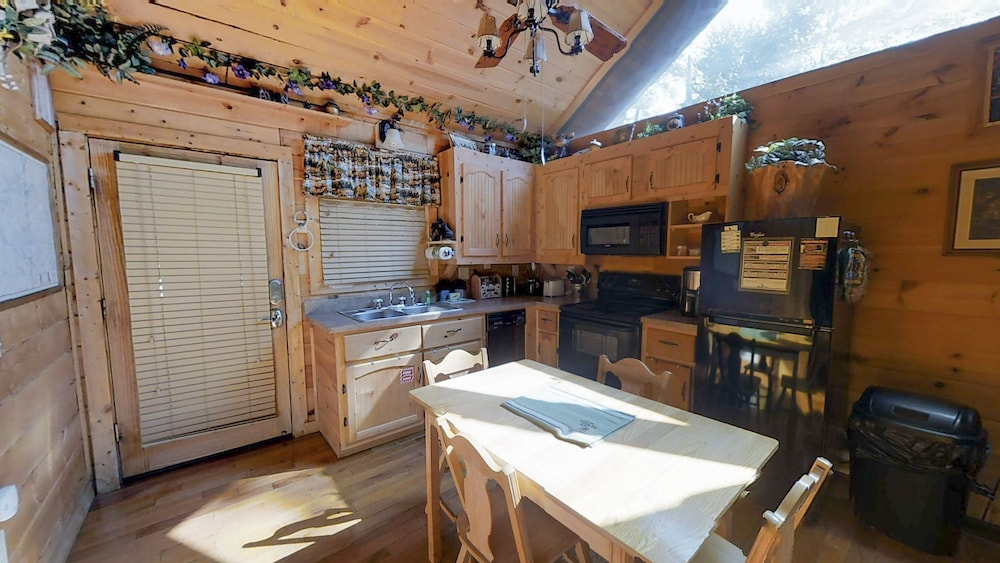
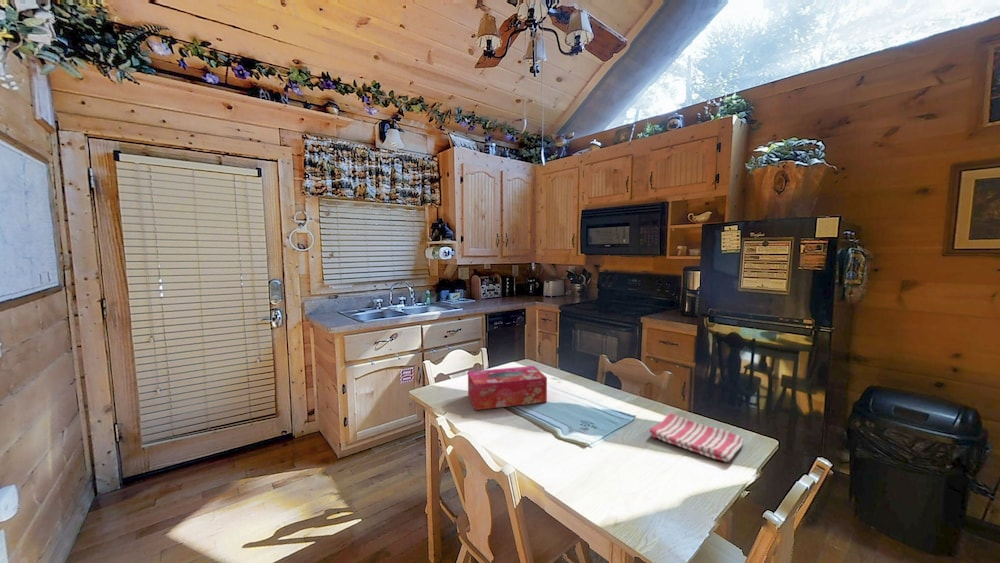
+ dish towel [649,411,745,463]
+ tissue box [467,365,548,411]
